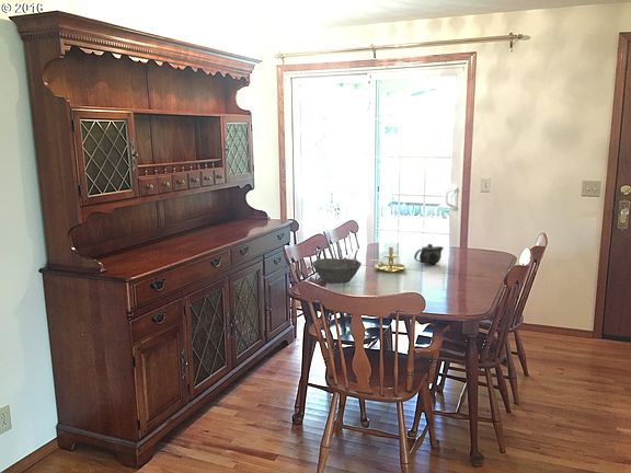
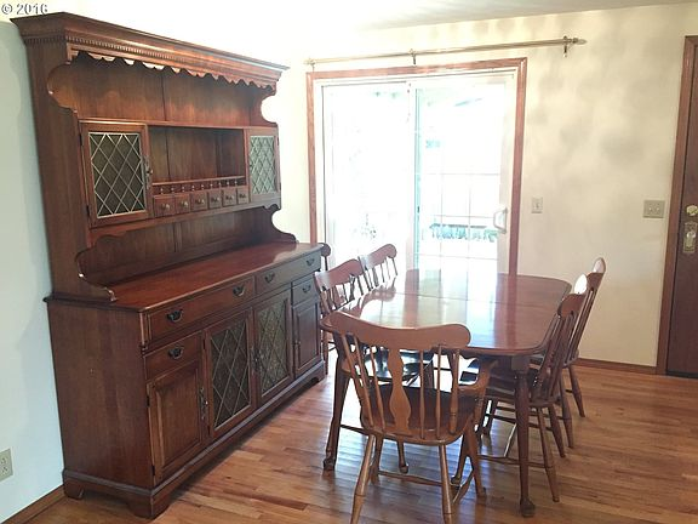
- candle holder [369,240,408,274]
- bowl [311,257,363,285]
- chinaware [413,243,445,266]
